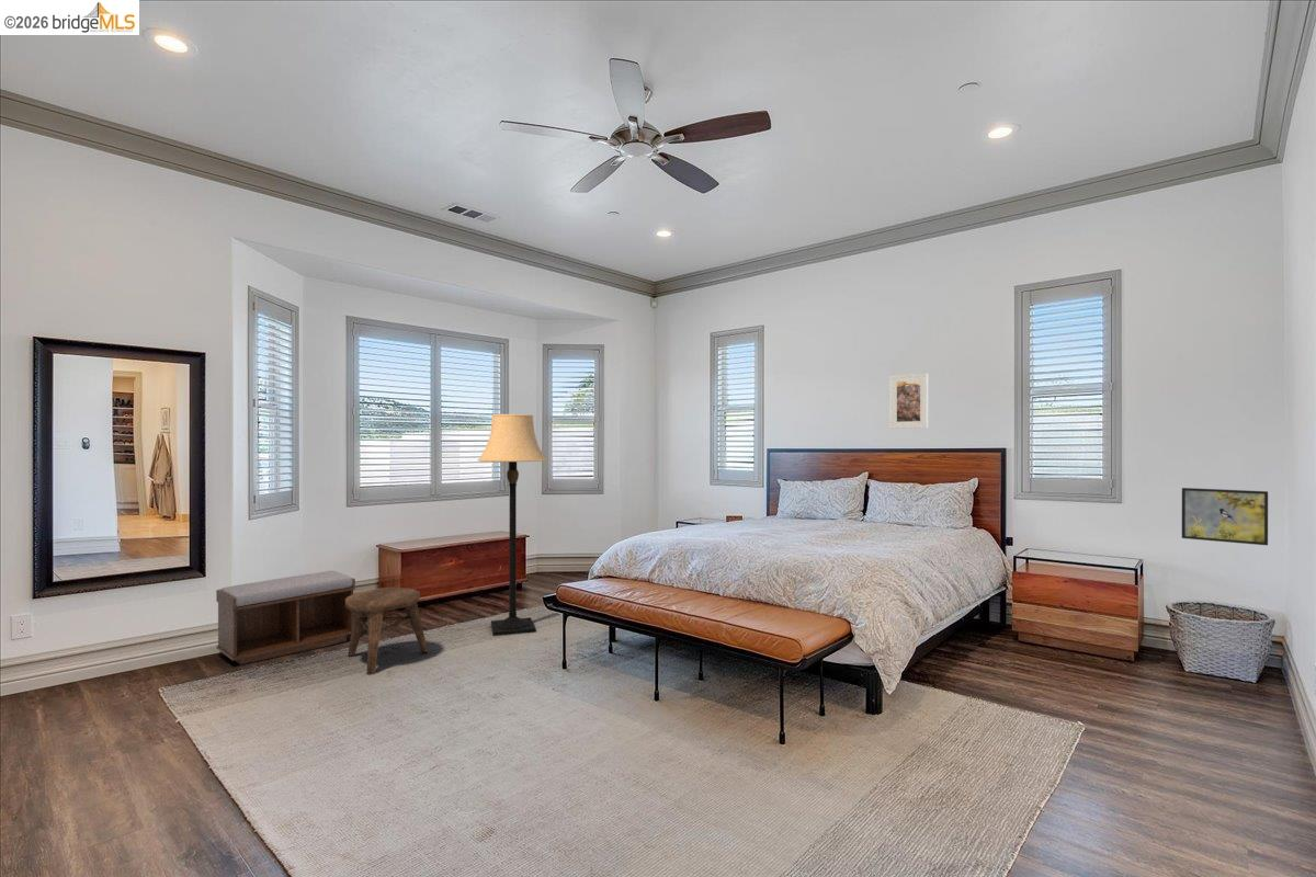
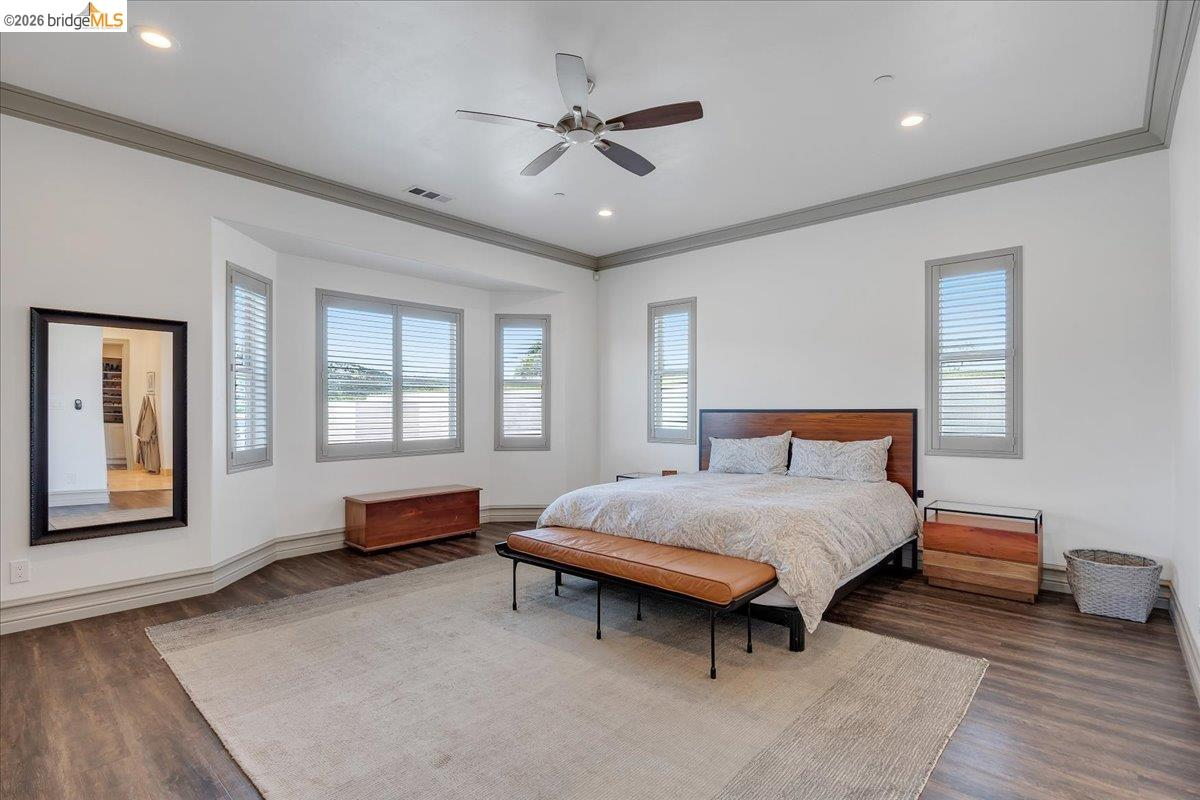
- stool [345,586,429,676]
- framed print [889,373,929,430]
- lamp [477,413,548,637]
- bench [215,570,356,665]
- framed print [1181,487,1269,546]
